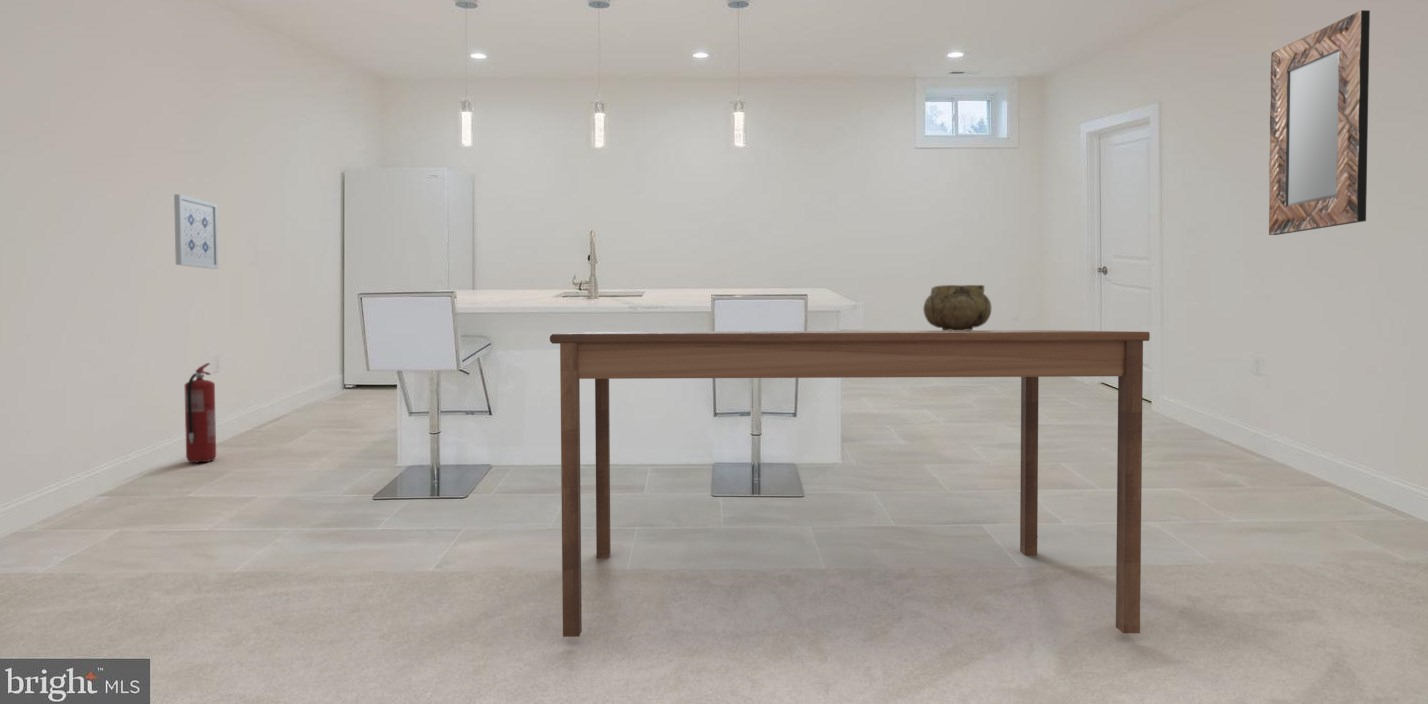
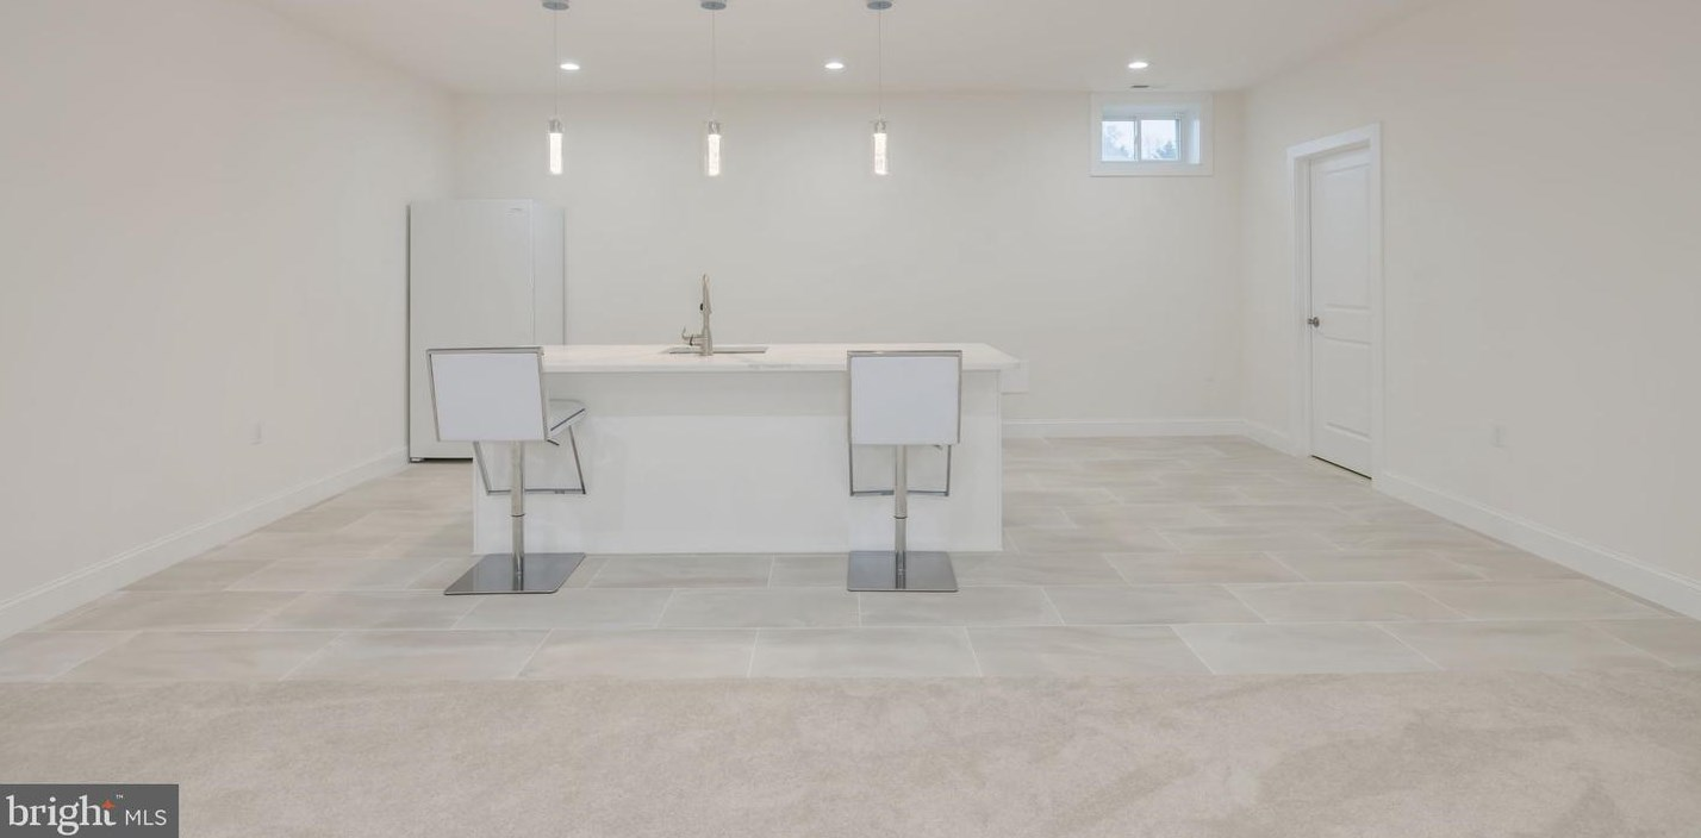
- dining table [549,329,1151,638]
- home mirror [1268,9,1371,236]
- decorative bowl [922,284,992,331]
- wall art [173,193,220,270]
- fire extinguisher [184,362,217,464]
